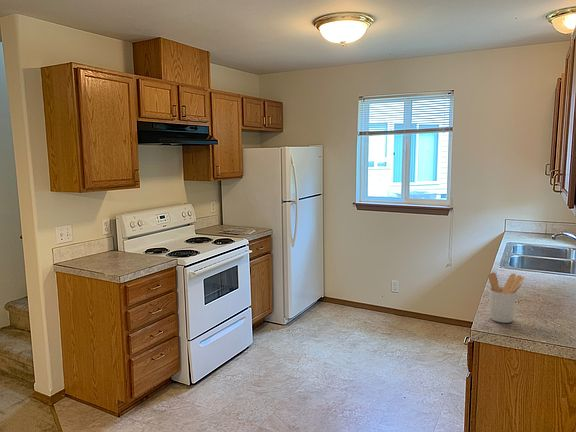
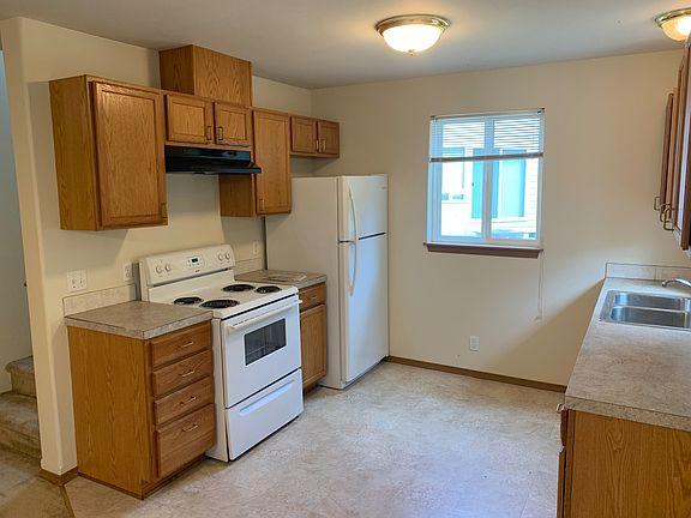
- utensil holder [487,272,525,324]
